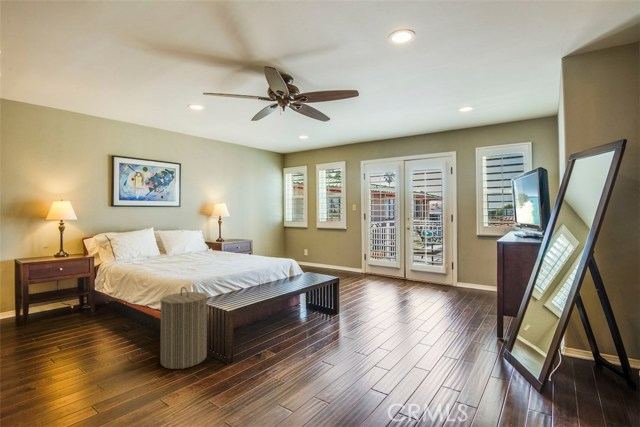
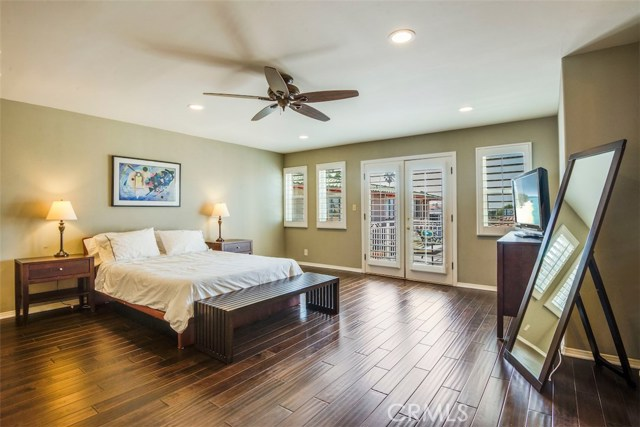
- laundry hamper [159,286,208,370]
